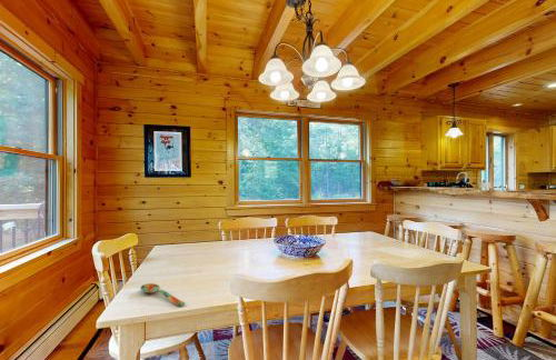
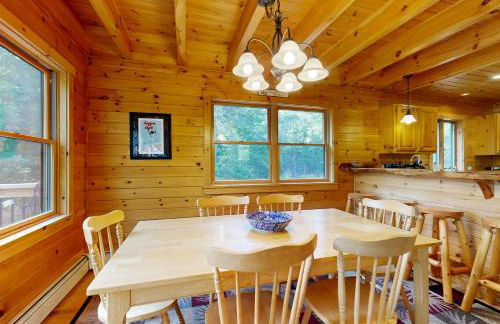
- spoon [139,282,186,307]
